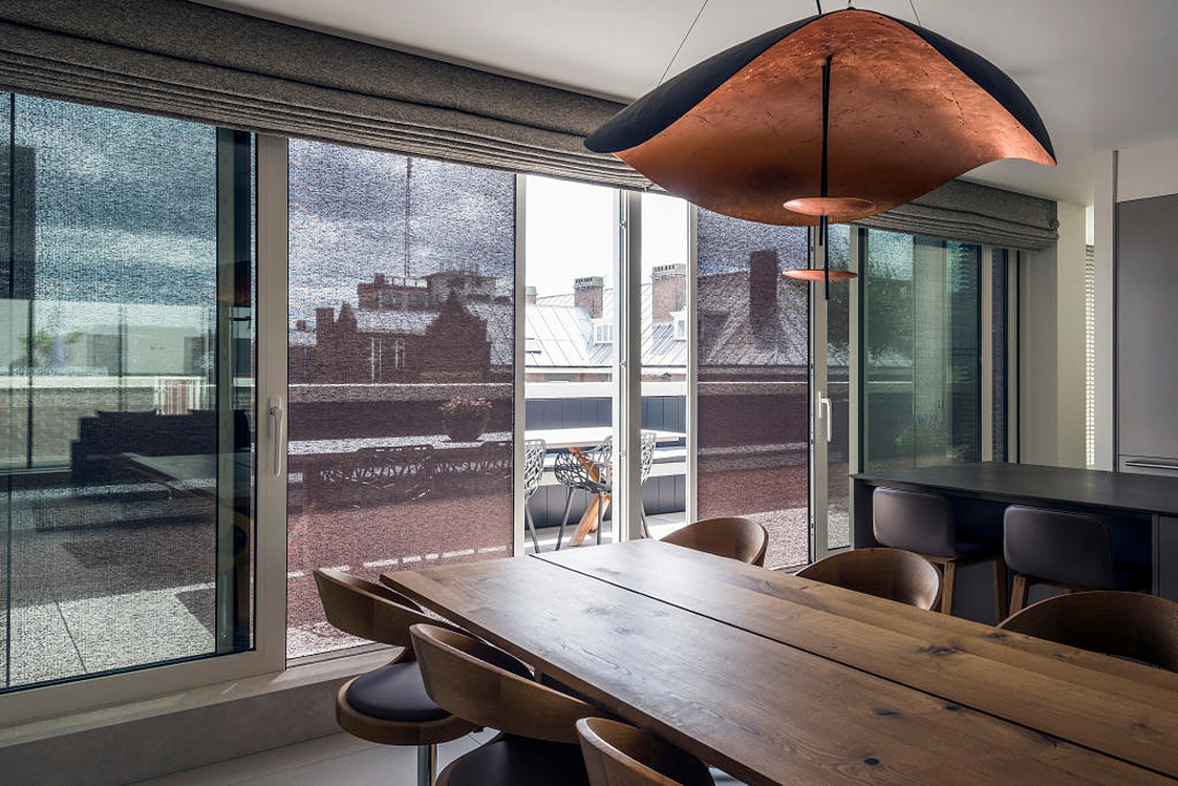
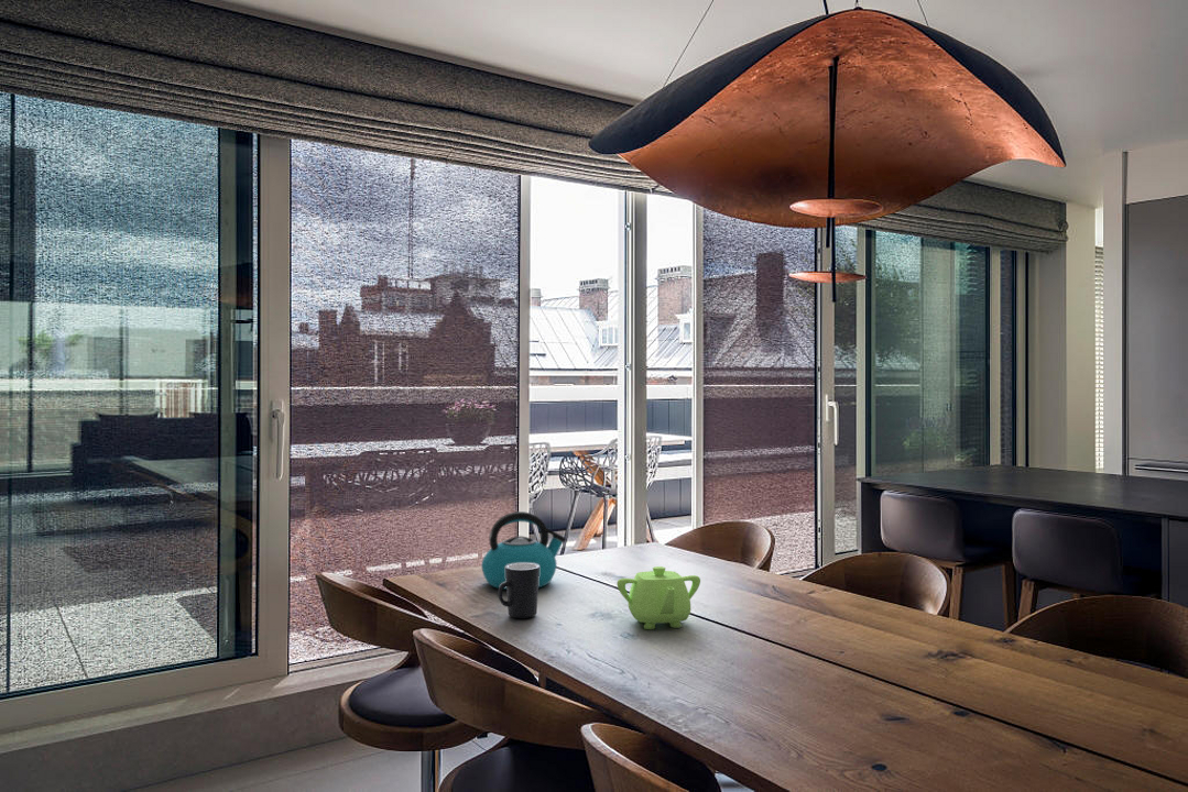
+ kettle [480,510,567,591]
+ teapot [617,565,701,630]
+ mug [497,563,539,619]
